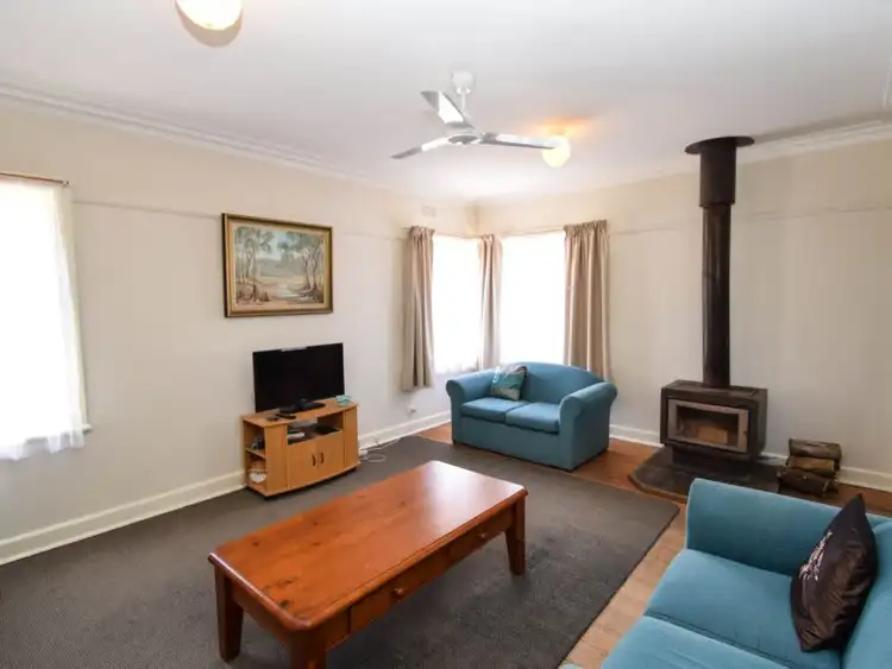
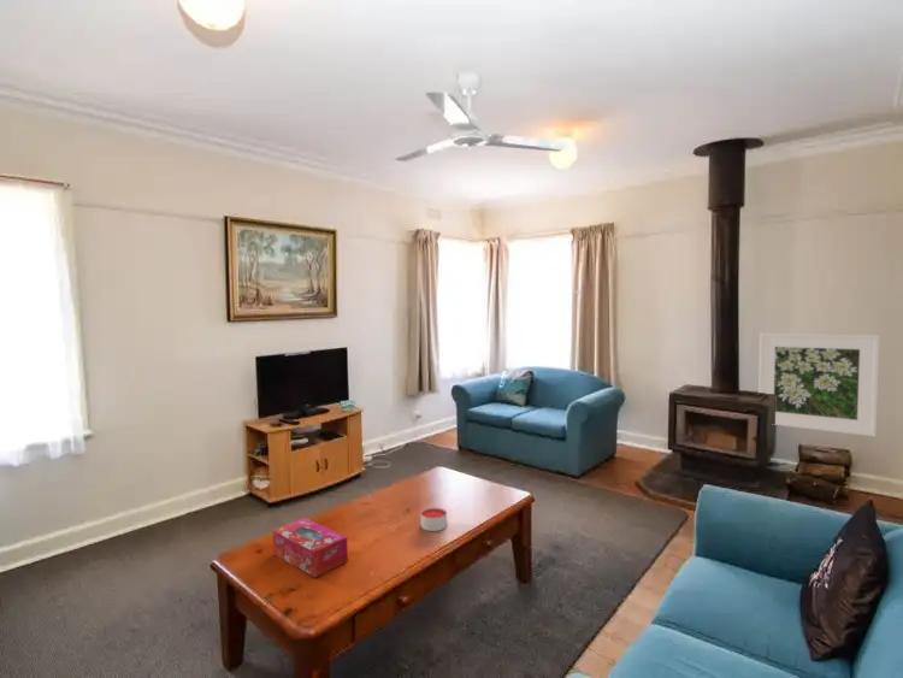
+ candle [420,507,448,532]
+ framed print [757,332,880,437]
+ tissue box [272,517,349,579]
